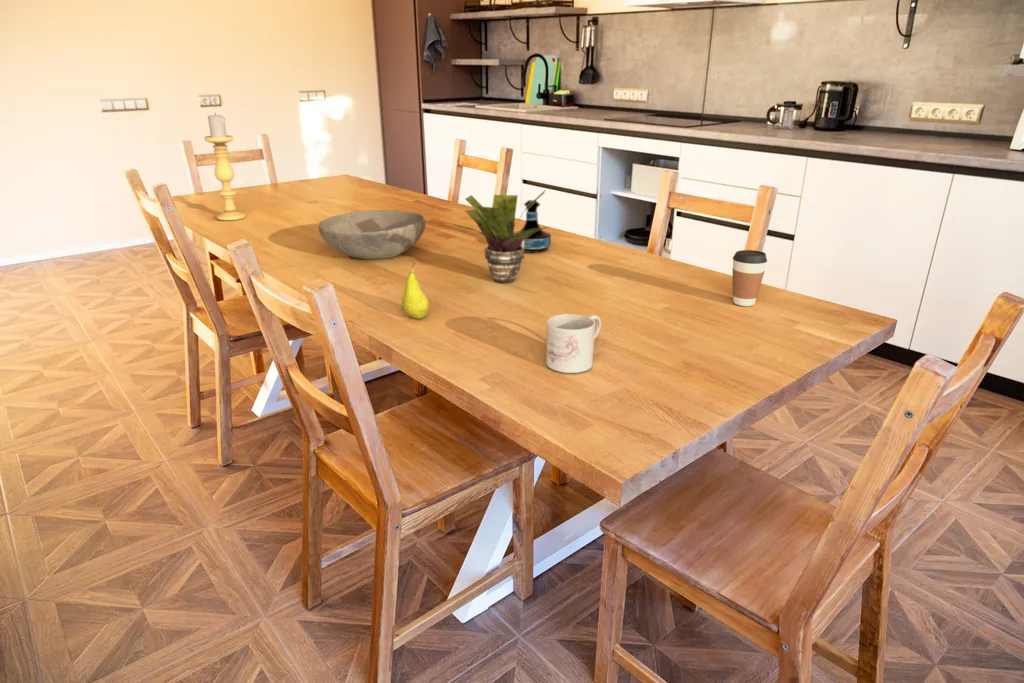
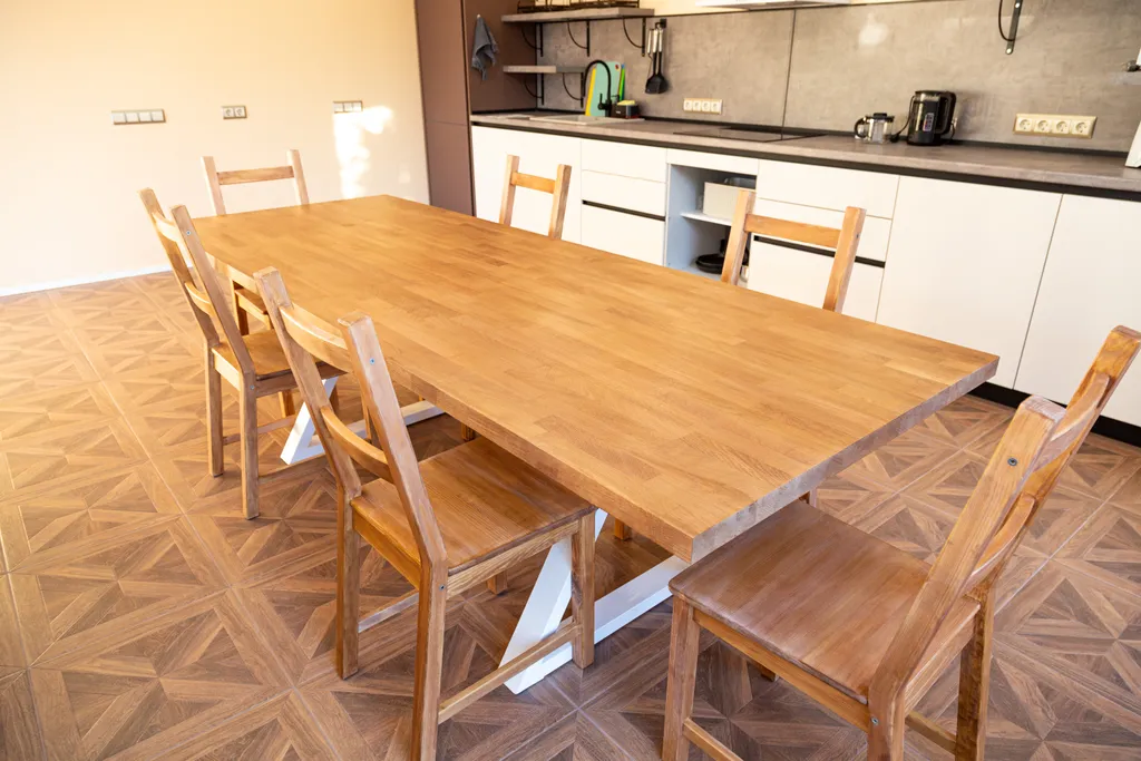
- bowl [318,209,427,260]
- potted plant [449,189,550,284]
- fruit [401,262,430,320]
- coffee cup [732,249,768,307]
- tequila bottle [514,199,552,254]
- candle holder [203,112,247,221]
- mug [545,313,602,374]
